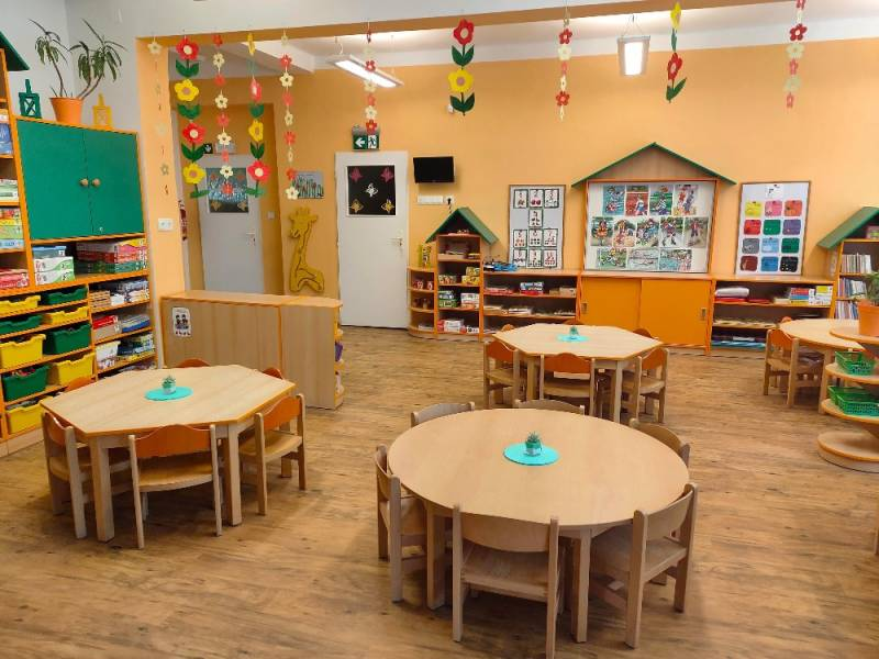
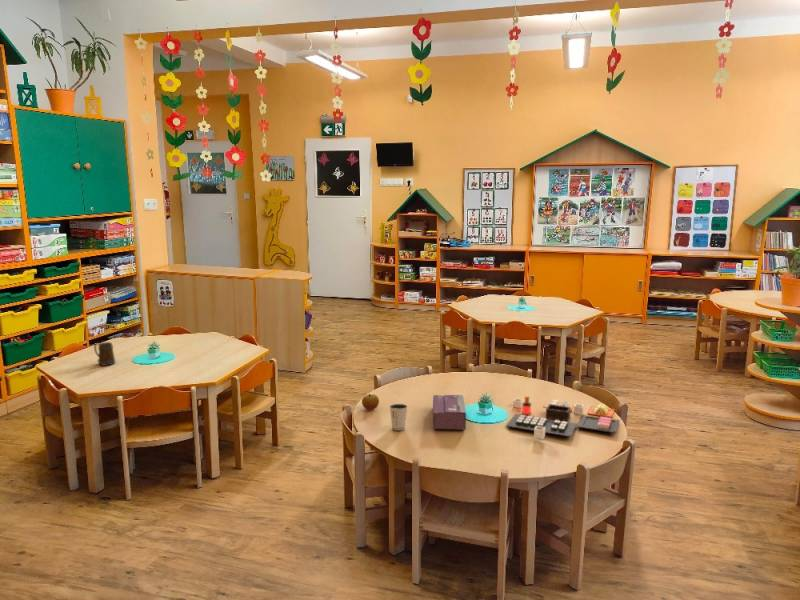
+ apple [361,393,380,411]
+ dixie cup [389,403,409,431]
+ mug [93,341,116,367]
+ tissue box [432,394,467,431]
+ toy food set [505,395,621,440]
